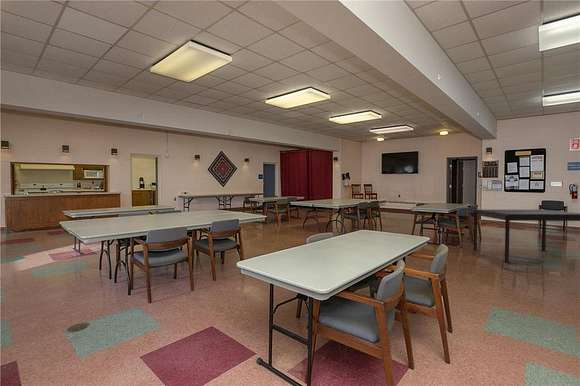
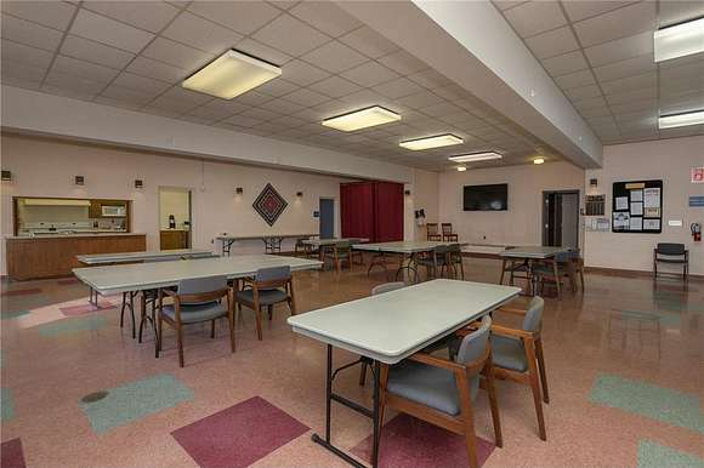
- dining table [471,209,580,270]
